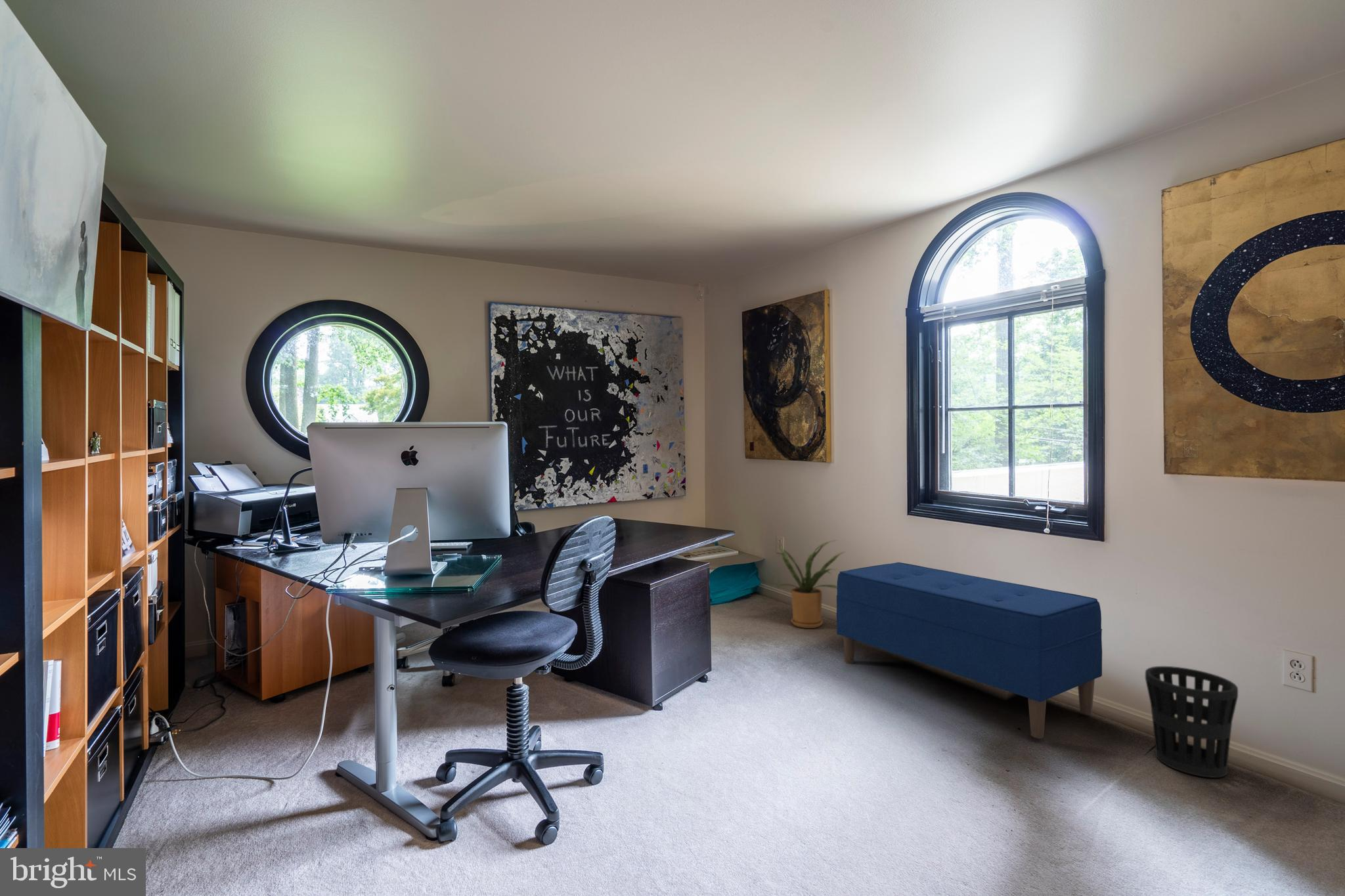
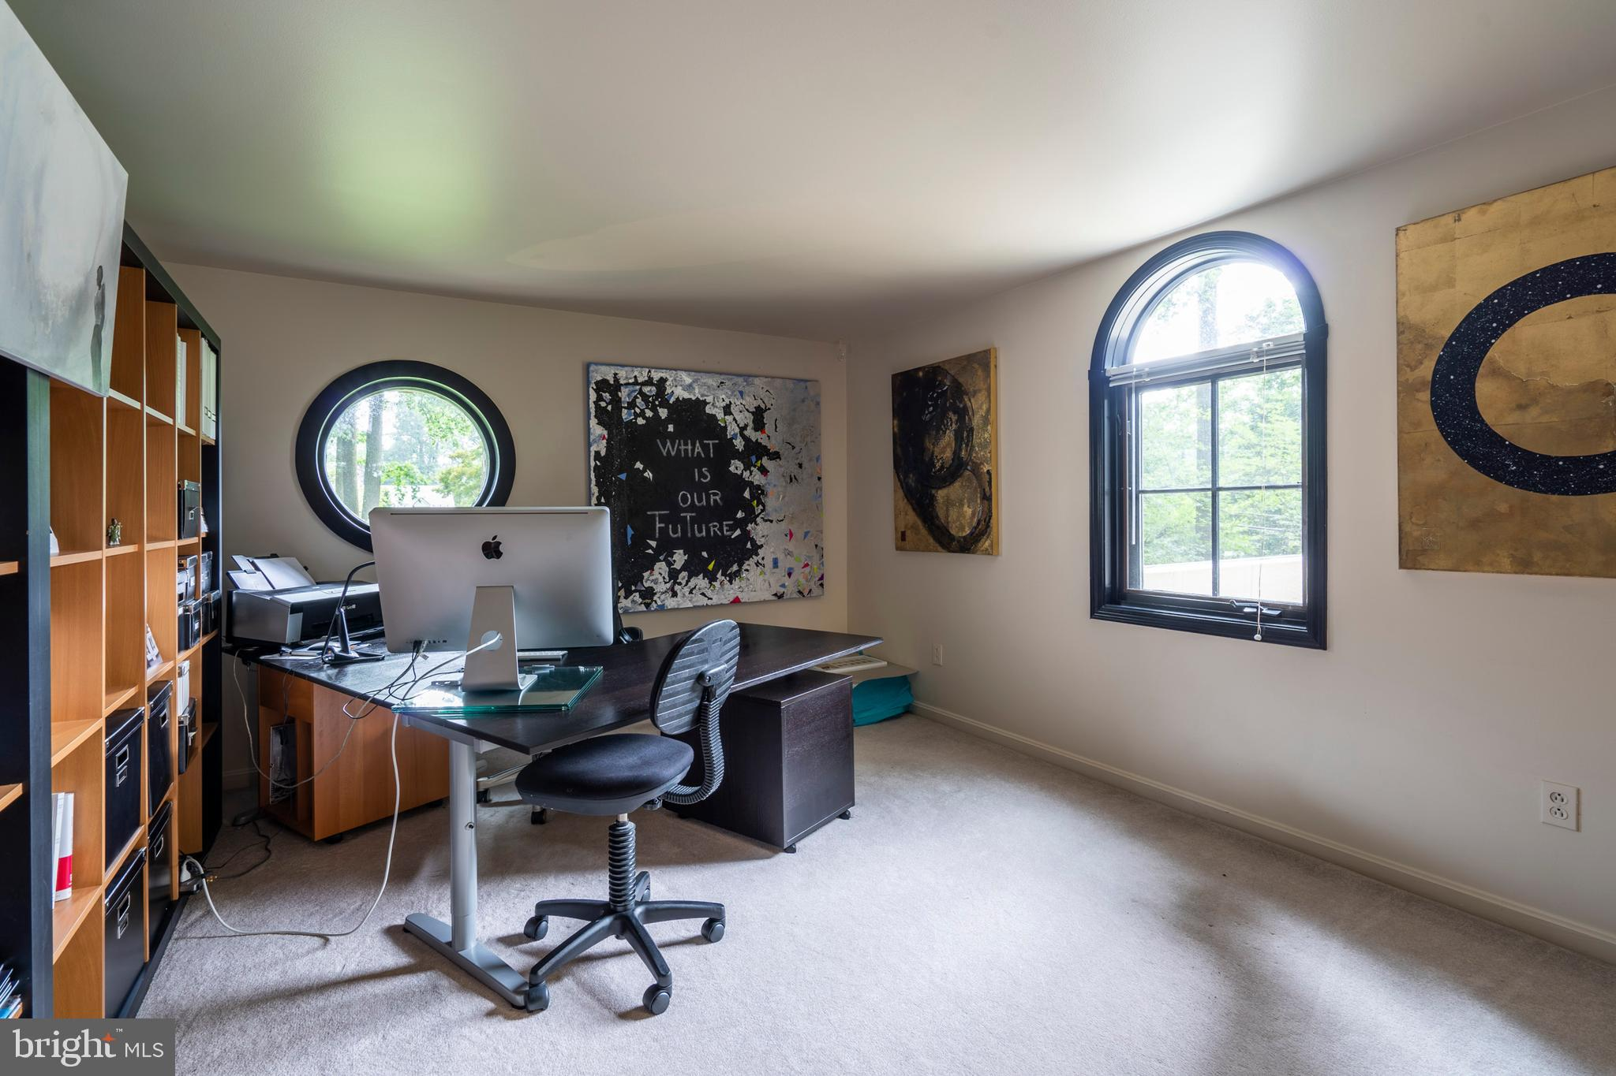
- wastebasket [1145,666,1239,779]
- bench [836,562,1103,739]
- house plant [768,540,845,629]
